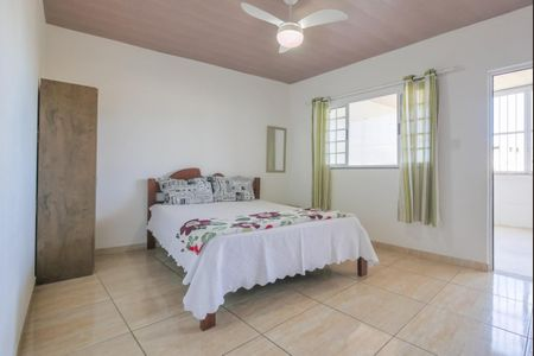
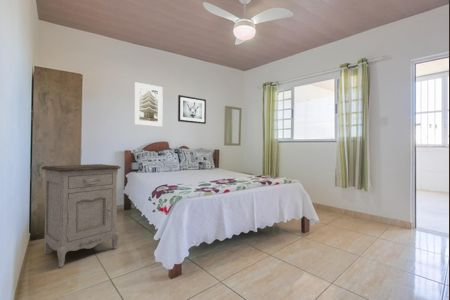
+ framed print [133,81,164,128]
+ wall art [177,94,207,125]
+ nightstand [41,163,122,268]
